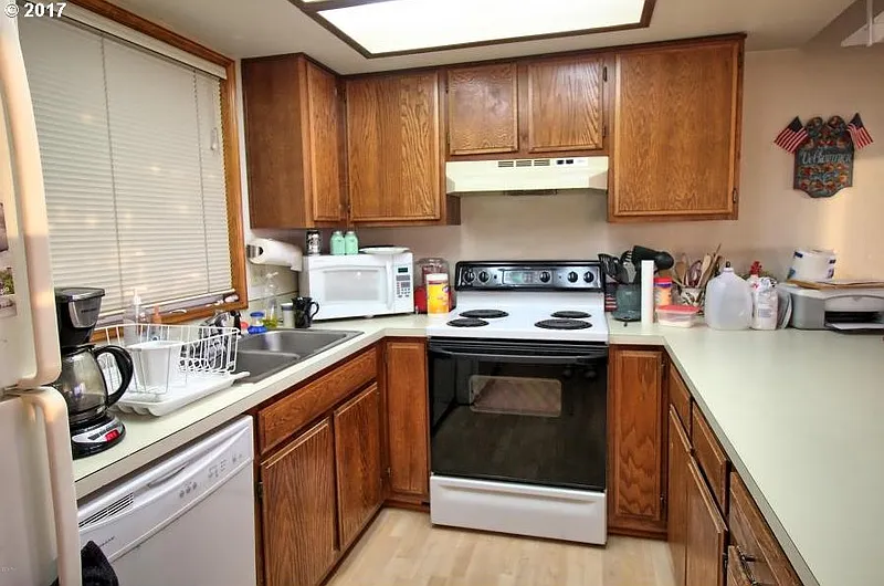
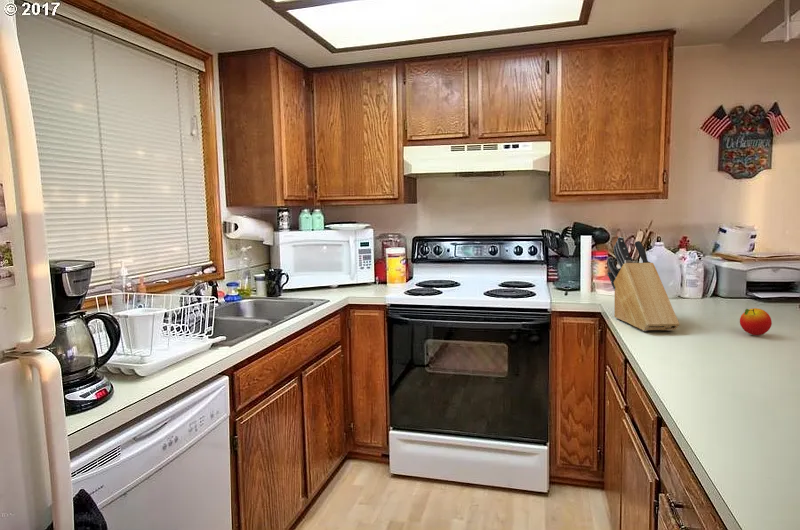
+ apple [739,307,773,336]
+ knife block [607,236,680,332]
